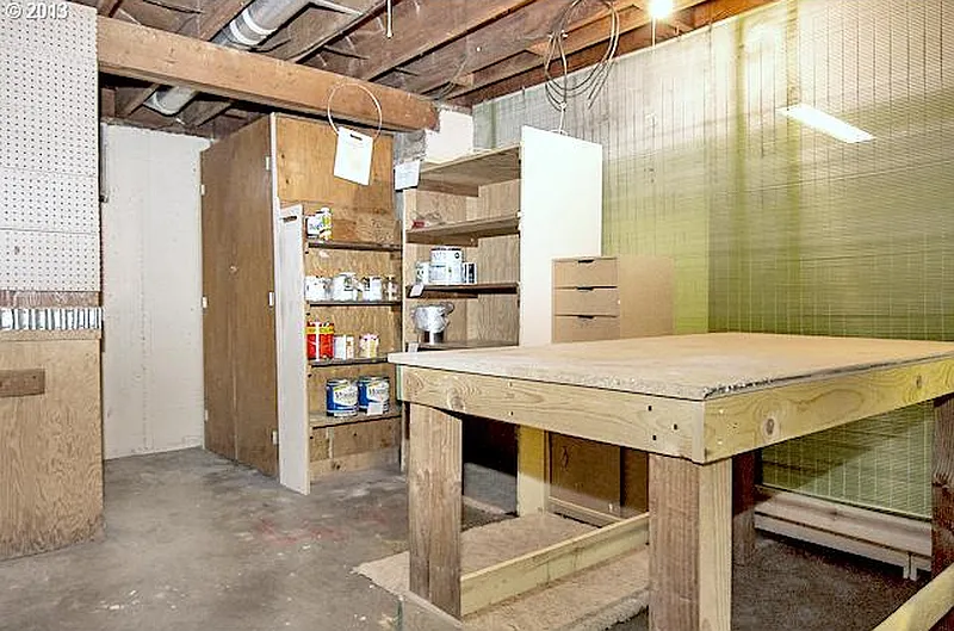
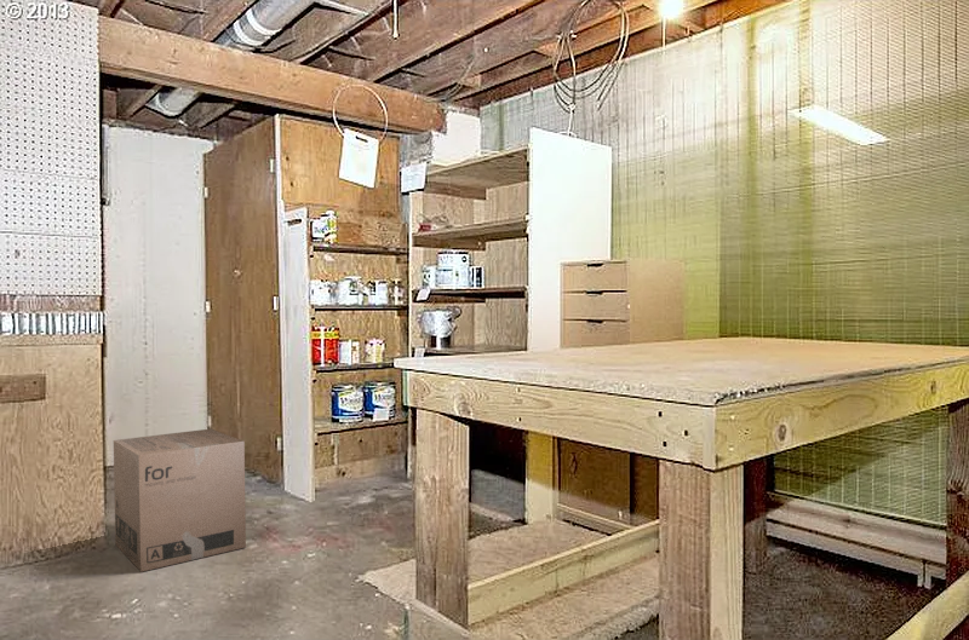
+ cardboard box [113,428,247,573]
